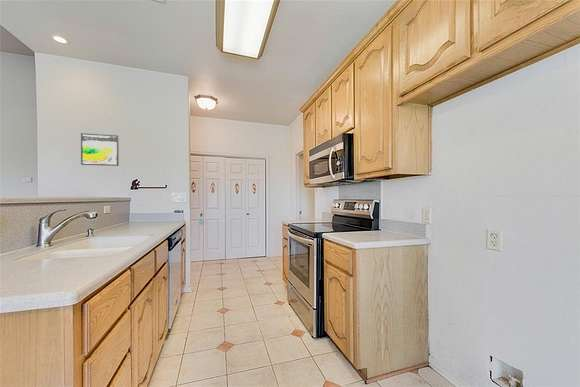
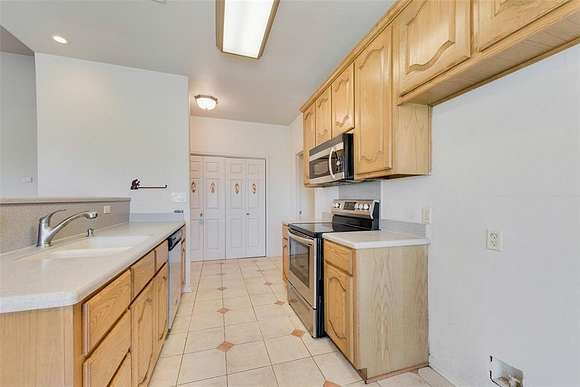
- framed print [80,132,120,167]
